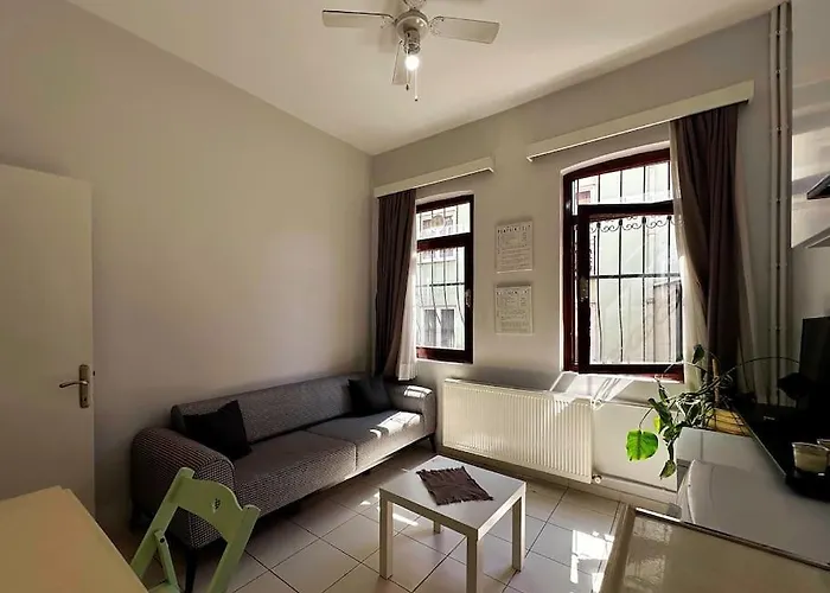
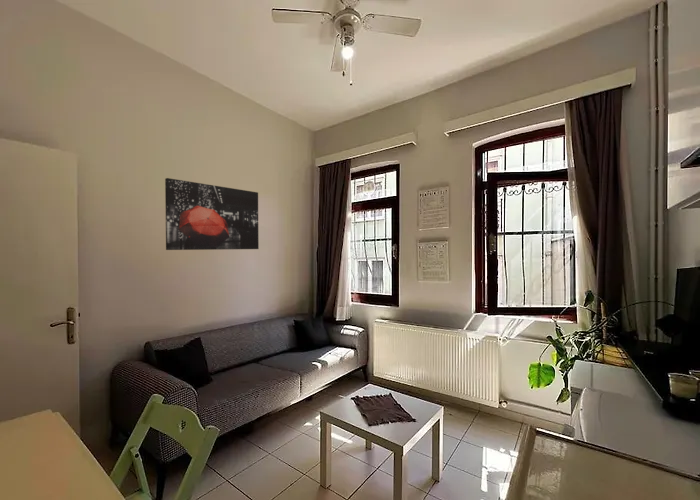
+ wall art [164,177,260,251]
